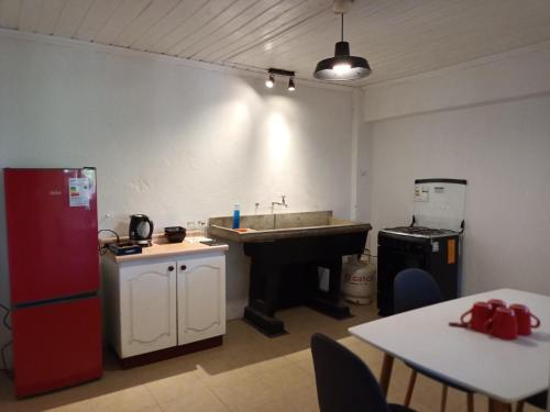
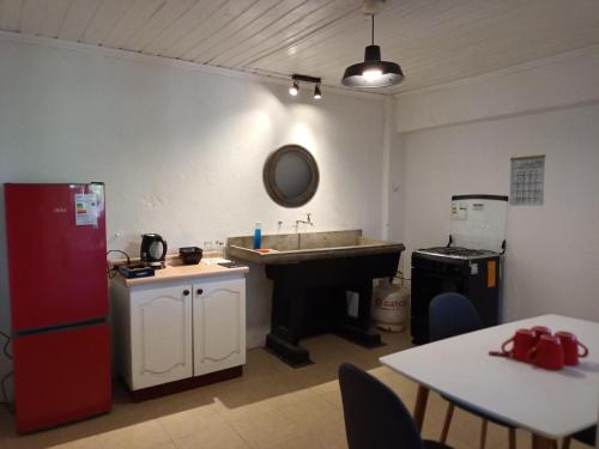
+ home mirror [261,142,321,210]
+ calendar [508,146,547,207]
